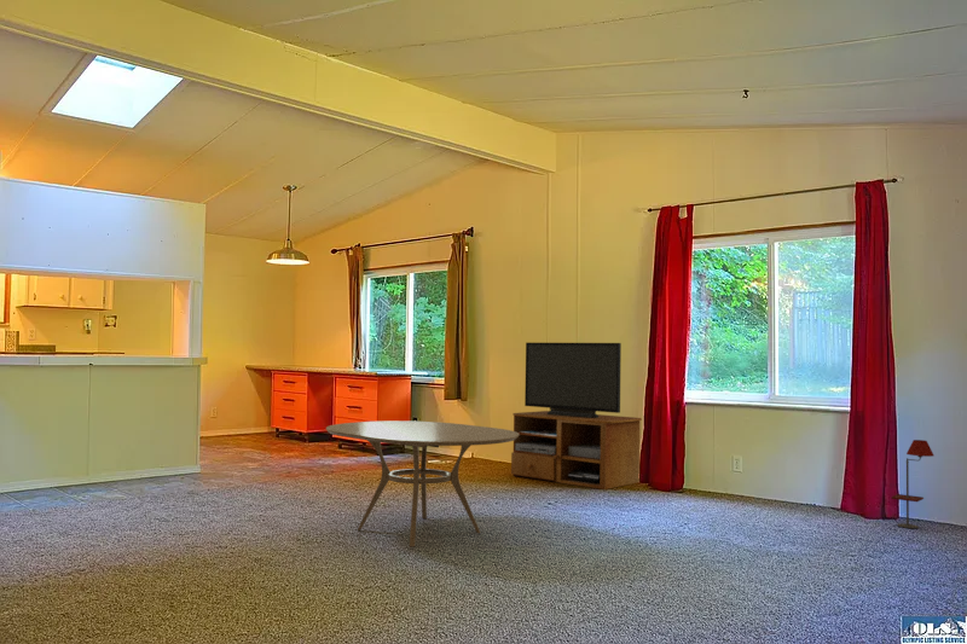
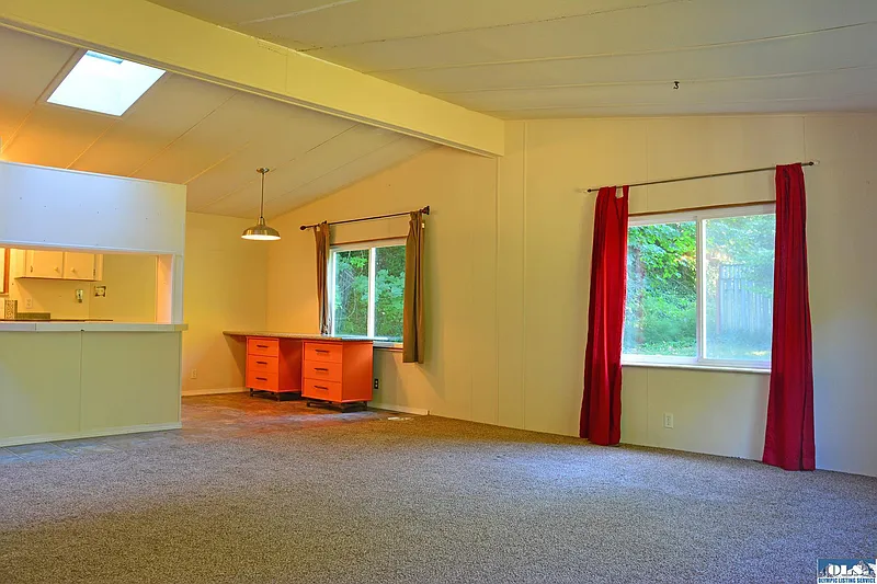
- dining table [325,420,520,547]
- floor lamp [891,439,934,529]
- tv stand [510,342,643,491]
